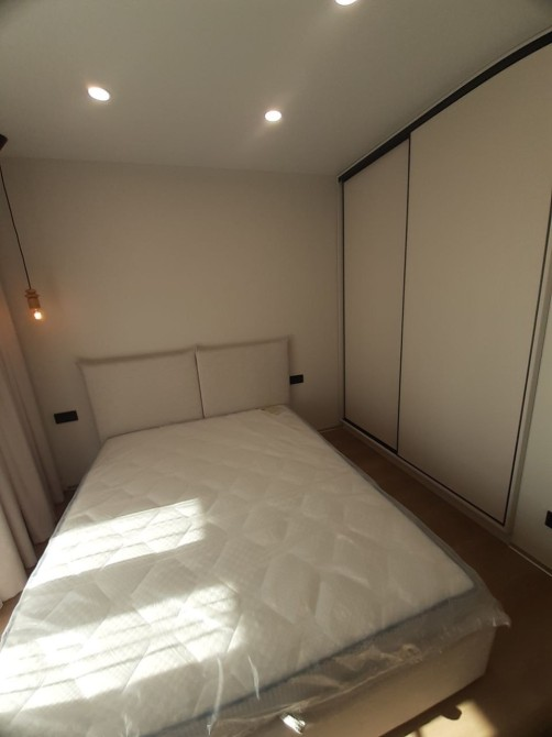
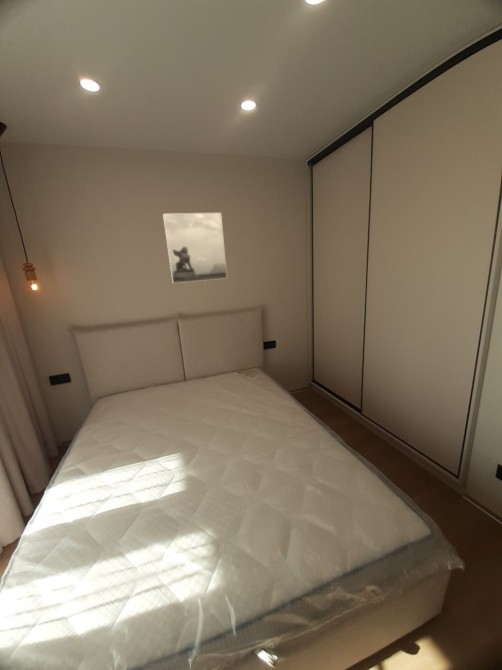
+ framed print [162,212,228,284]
